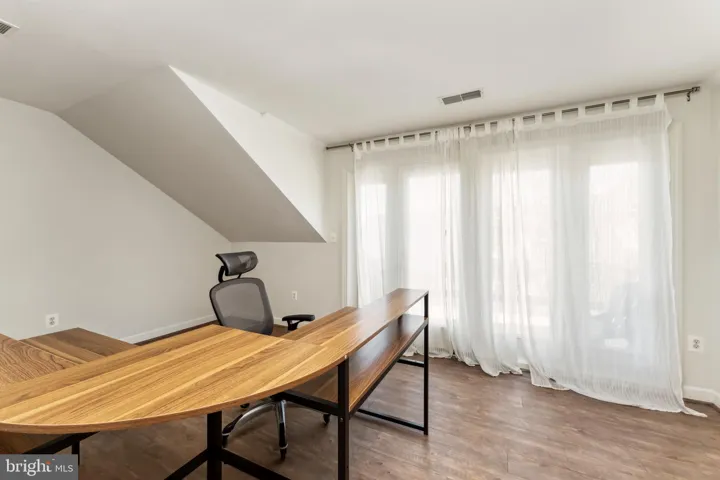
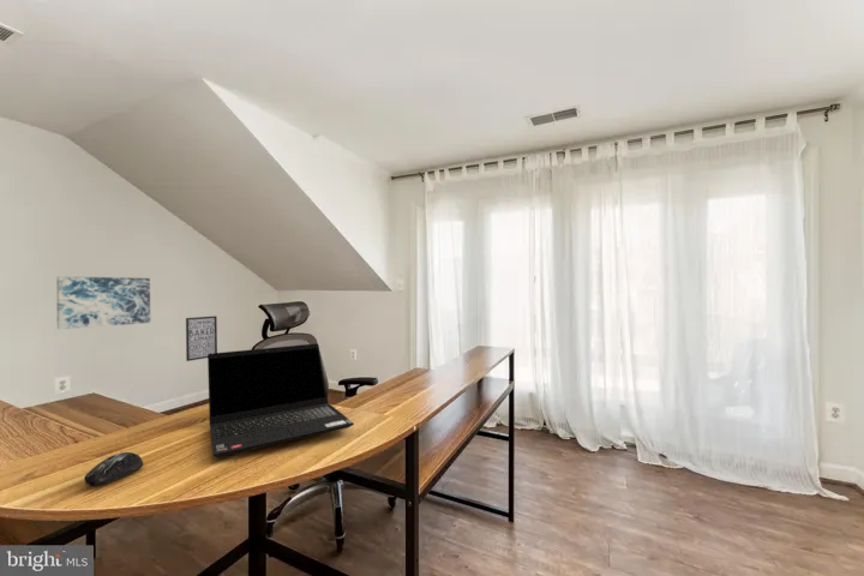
+ wall art [55,275,151,330]
+ computer mouse [83,451,144,487]
+ laptop computer [206,342,355,458]
+ wall art [185,314,218,362]
